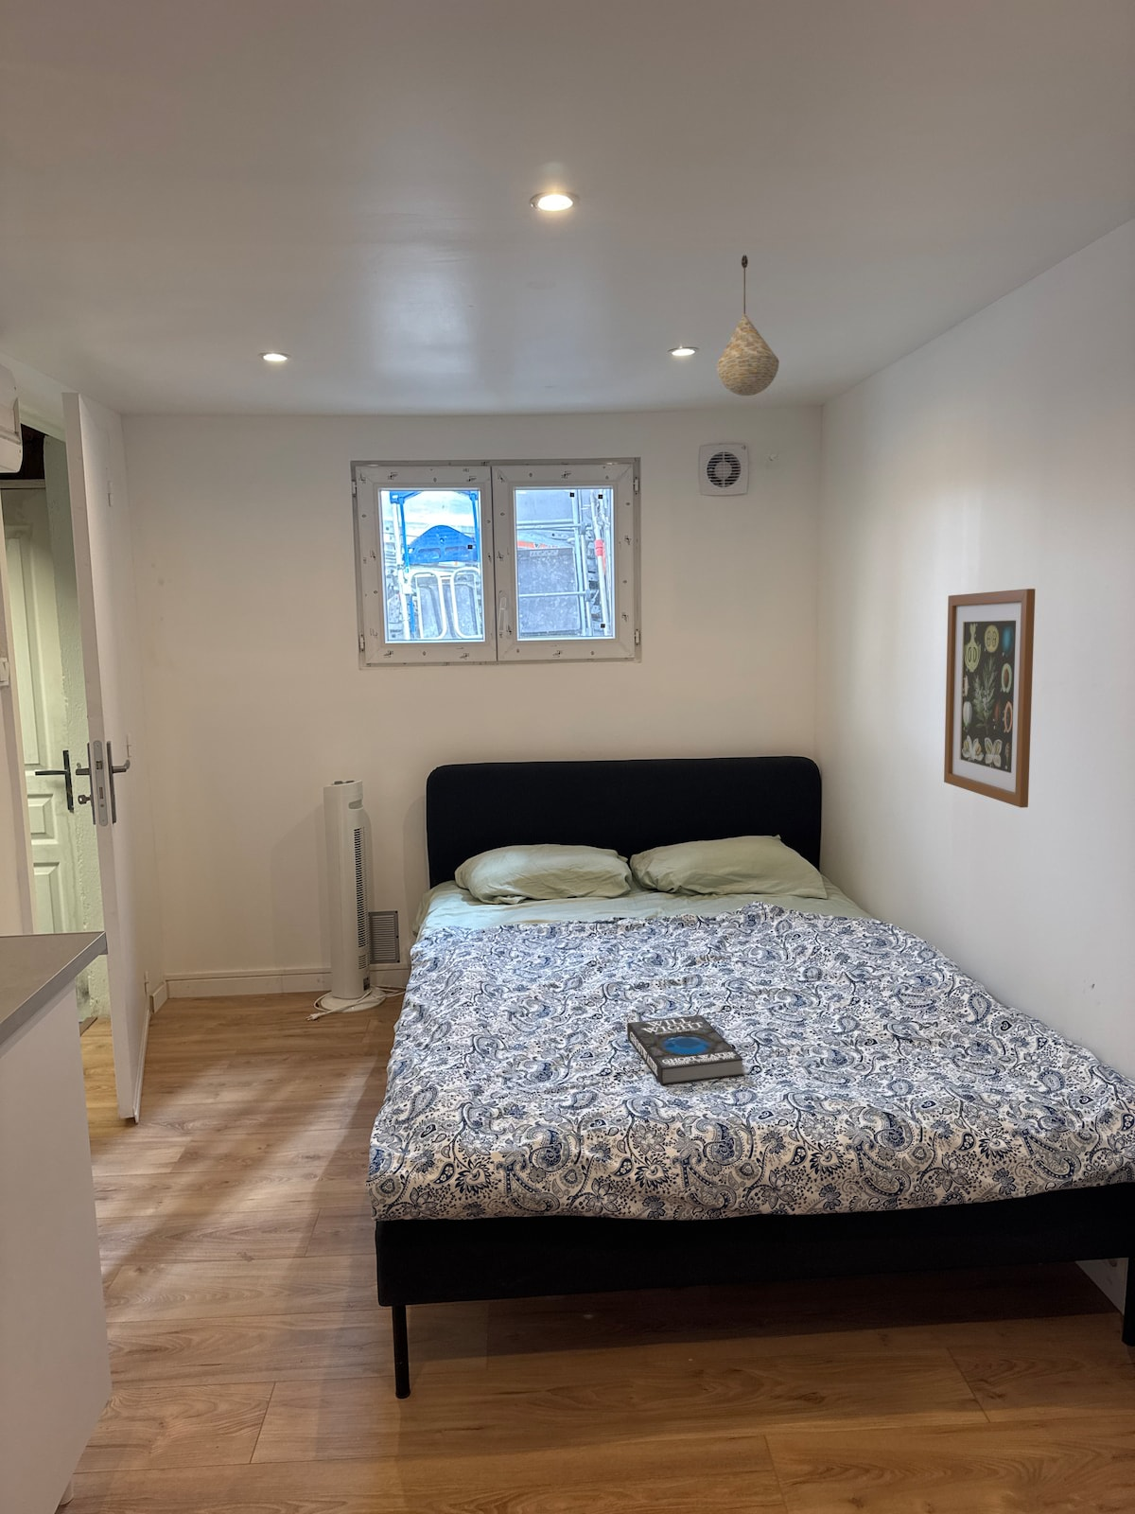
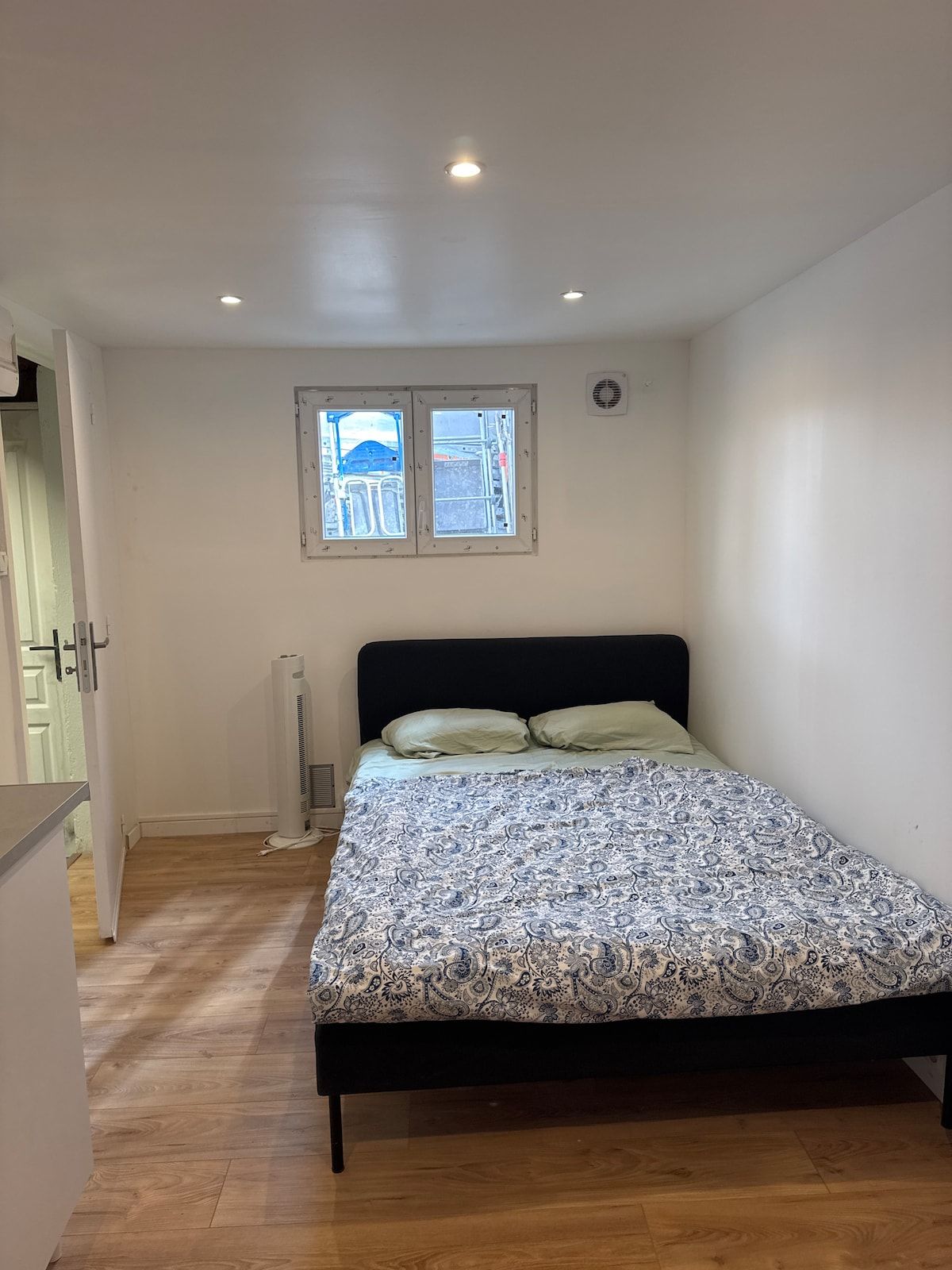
- wall art [943,588,1036,808]
- pendant light [717,255,781,397]
- book [626,1014,744,1085]
